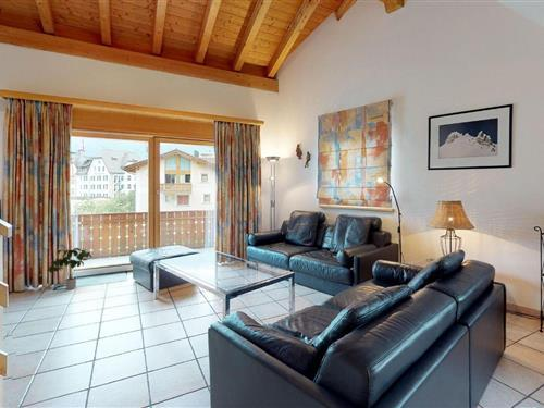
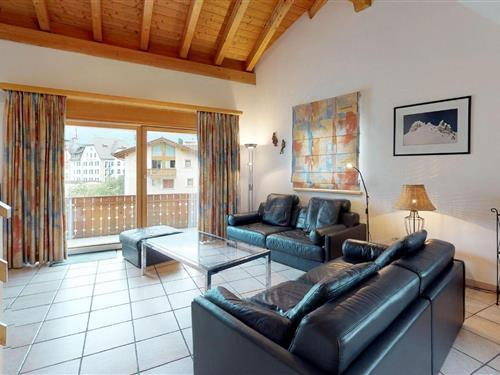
- potted plant [47,247,92,290]
